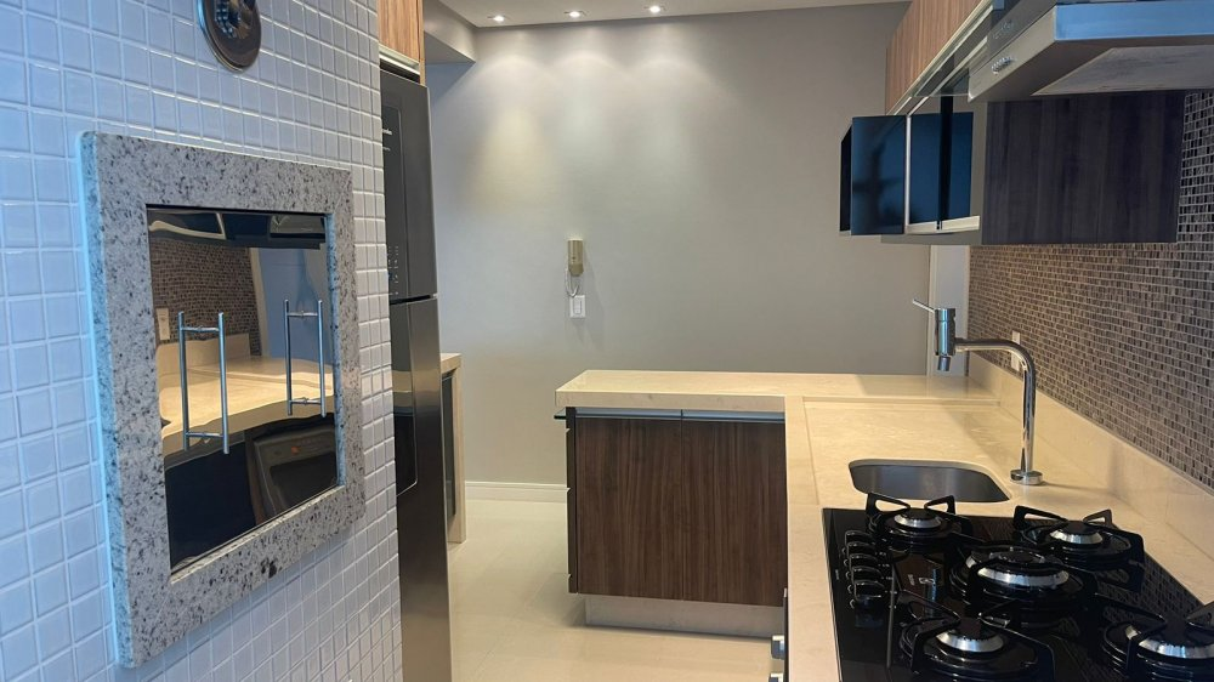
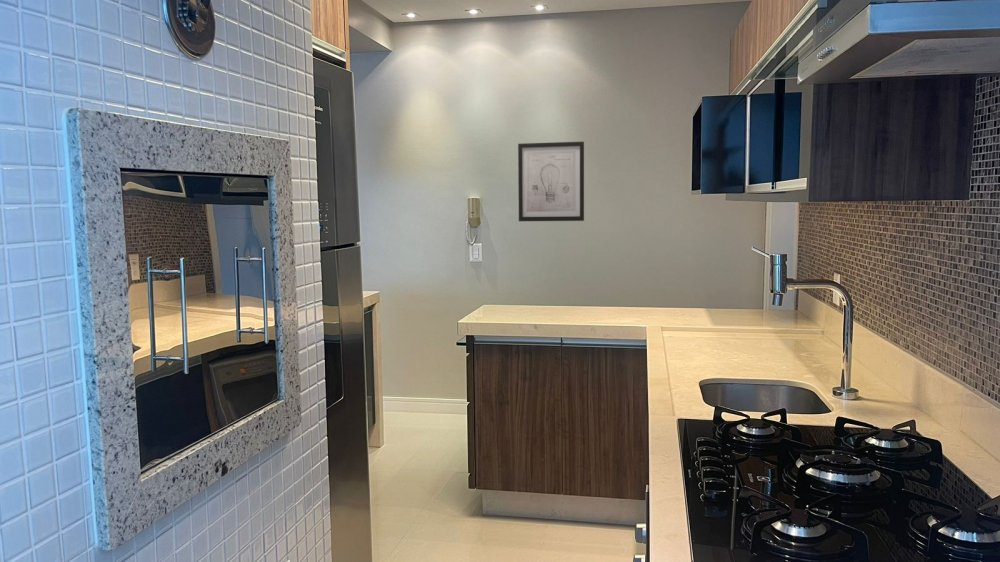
+ wall art [517,140,585,222]
